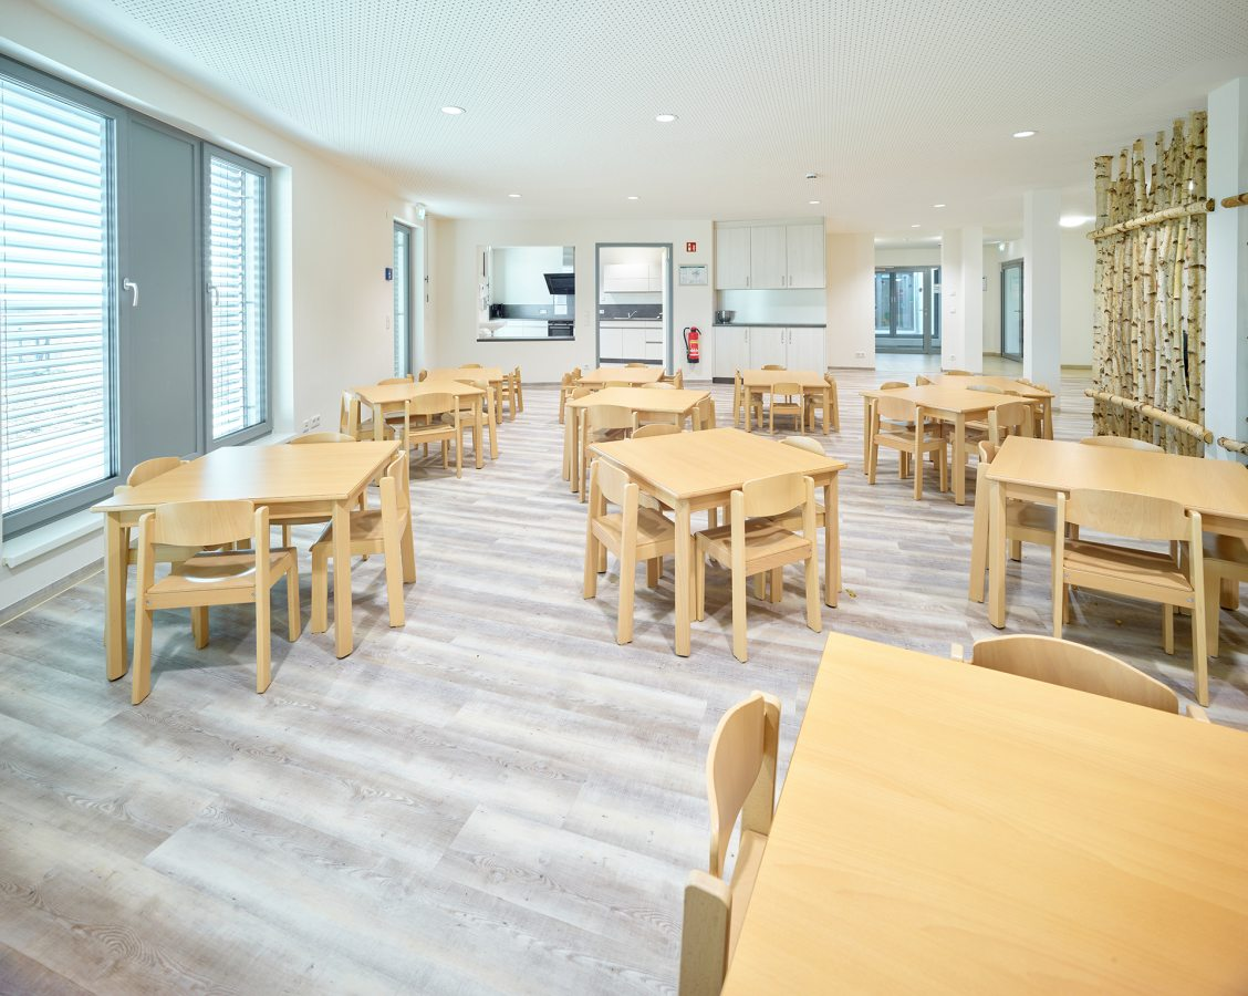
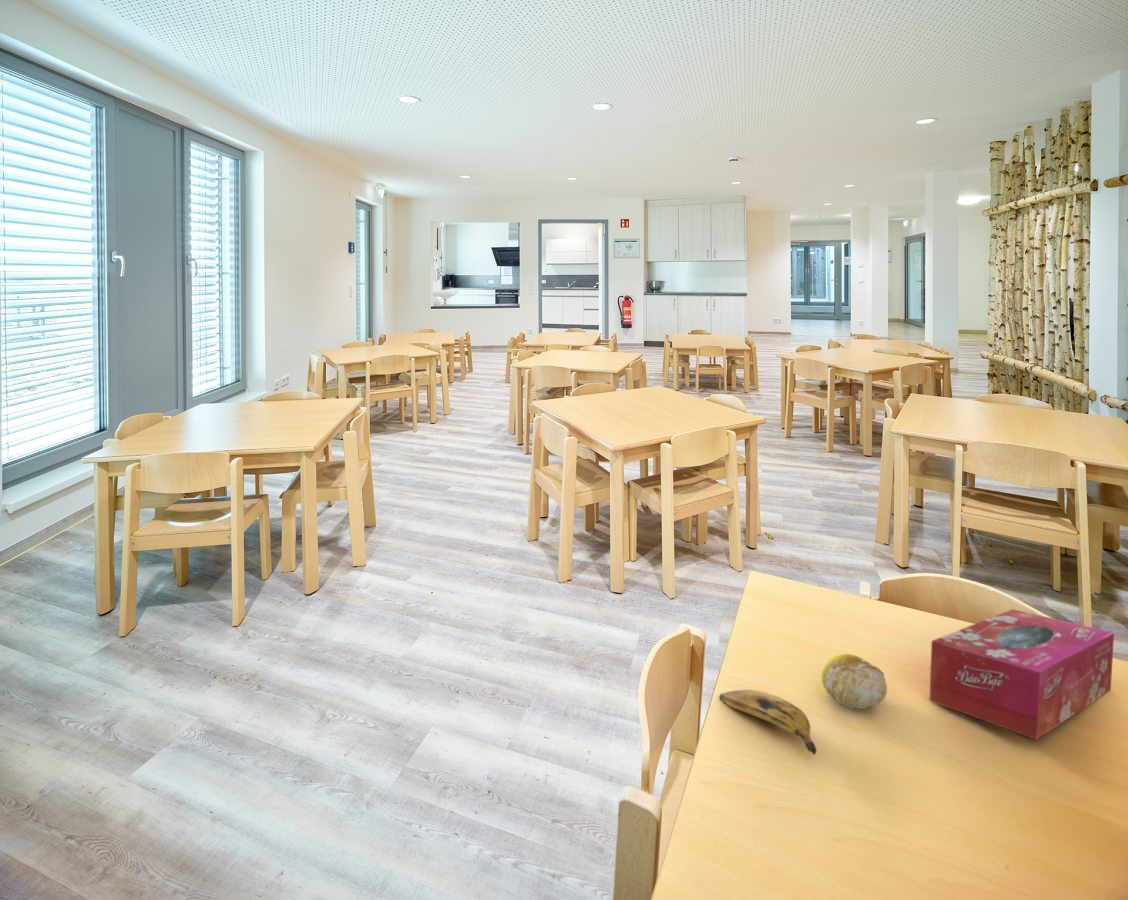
+ tissue box [928,608,1115,740]
+ fruit [820,653,888,710]
+ banana [719,689,818,756]
